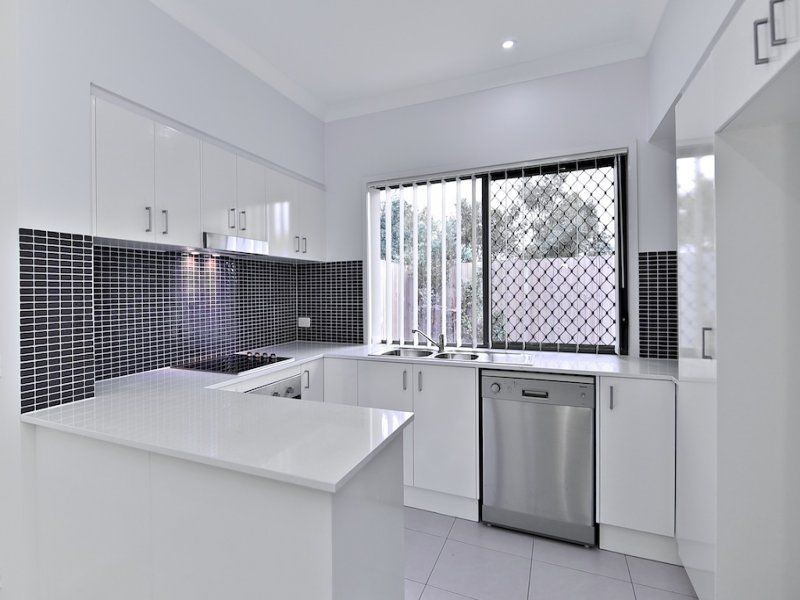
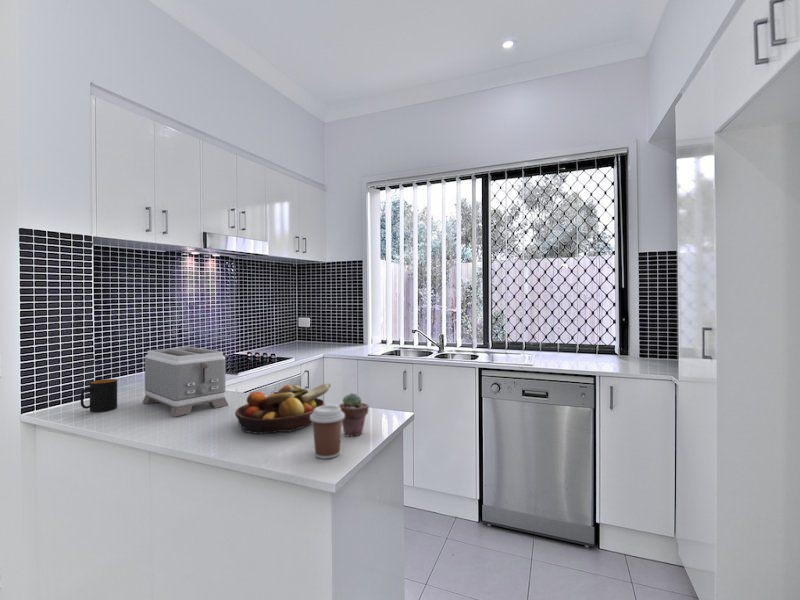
+ fruit bowl [234,382,332,435]
+ toaster [142,346,229,417]
+ mug [80,378,118,413]
+ potted succulent [338,392,370,438]
+ coffee cup [310,404,345,460]
